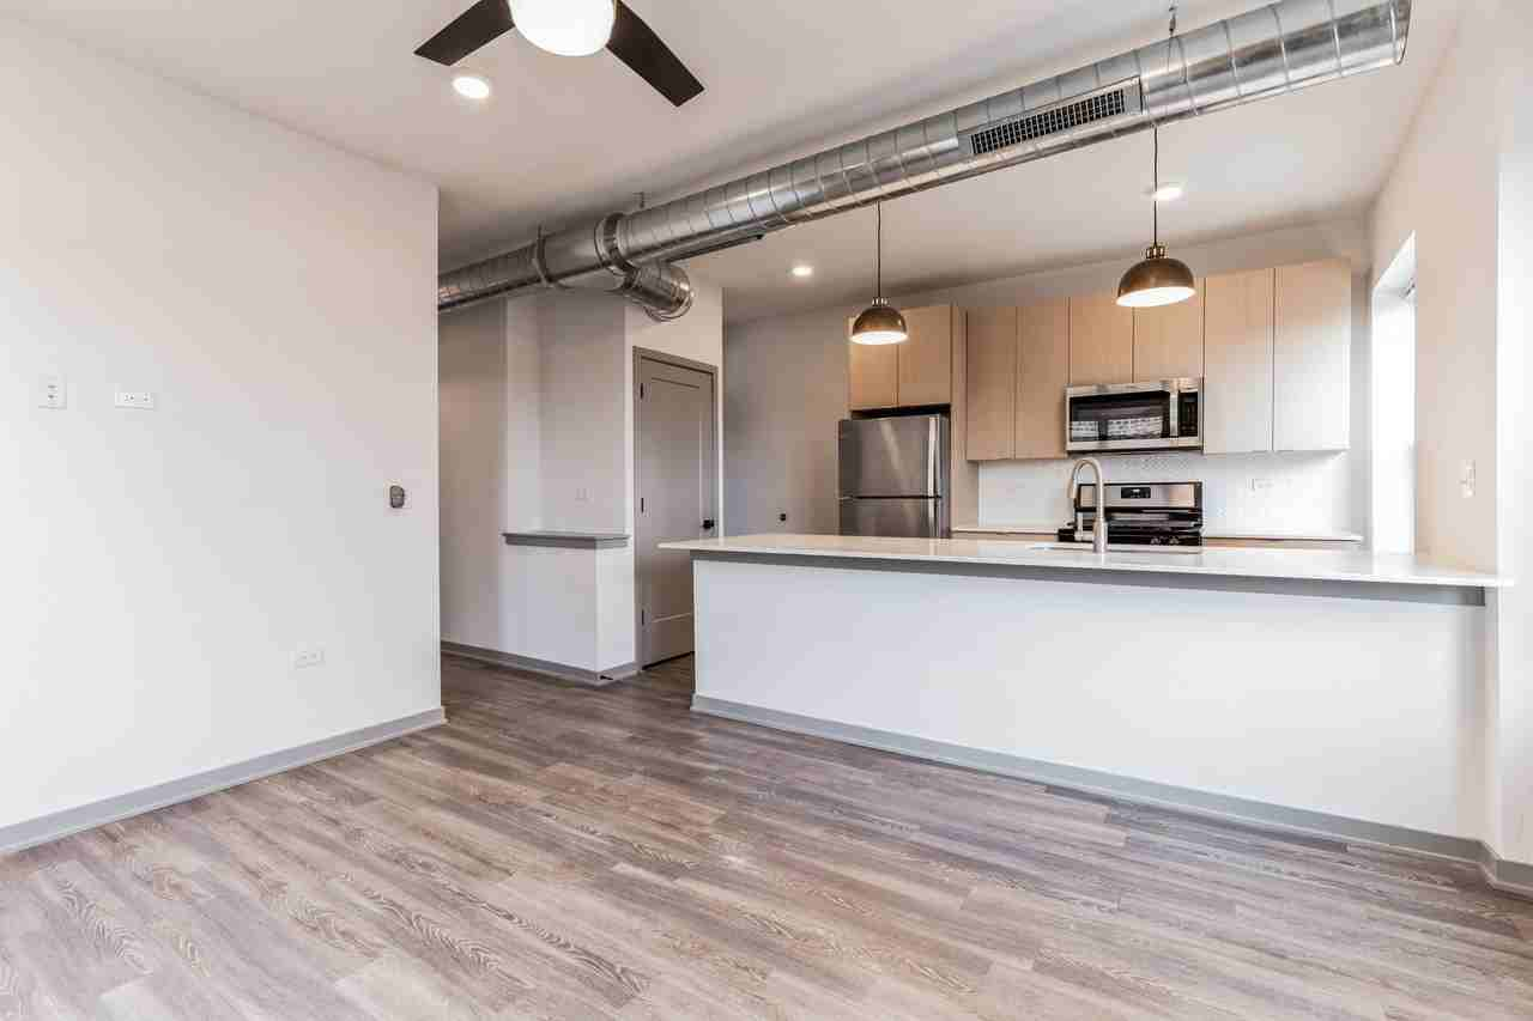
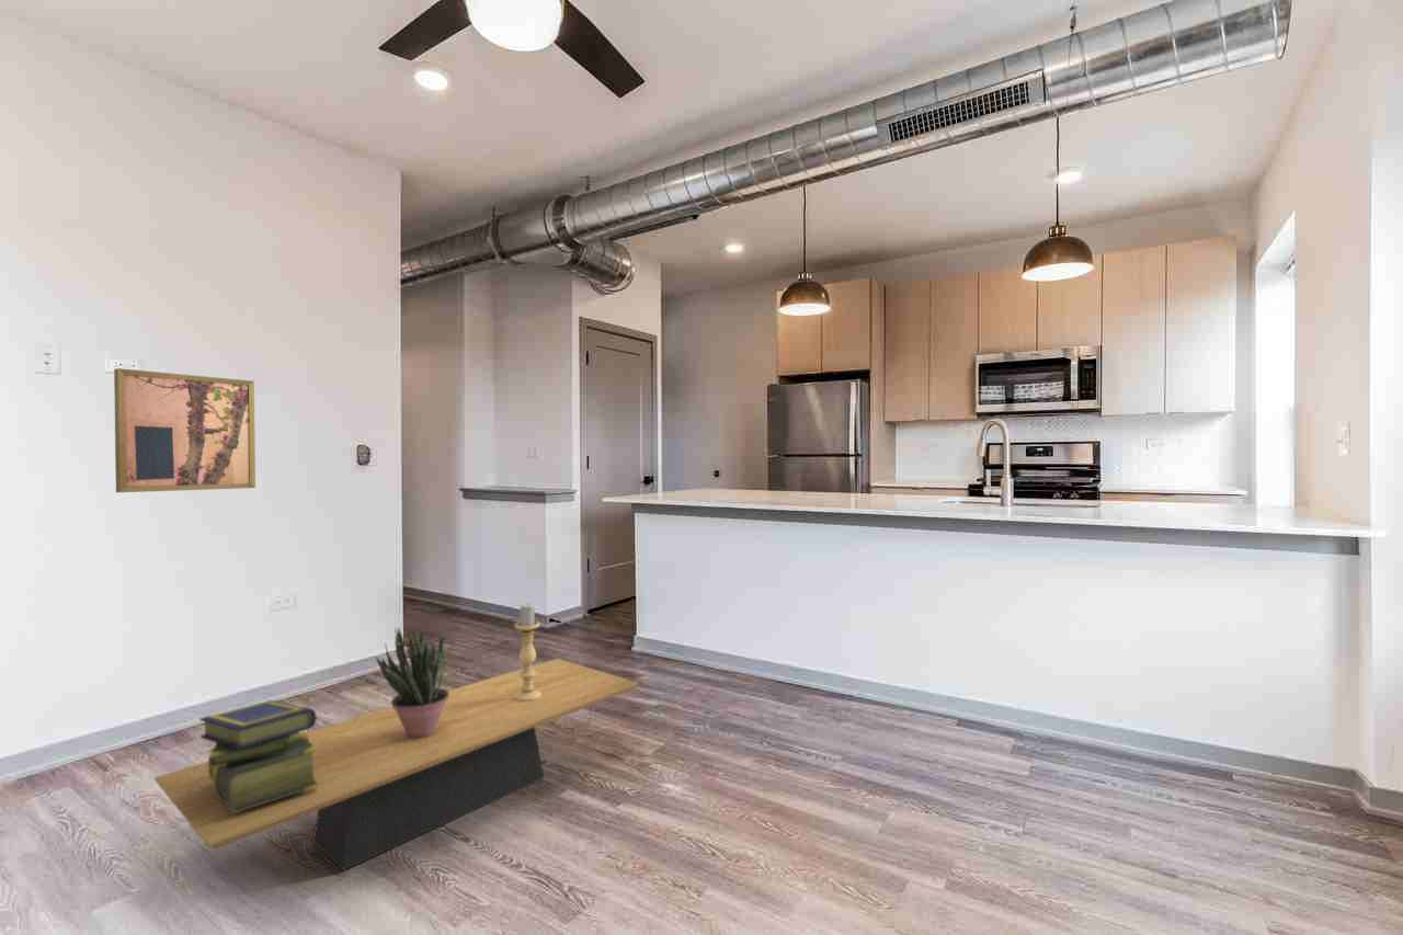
+ wall art [113,367,256,493]
+ candle holder [514,603,541,702]
+ coffee table [153,658,639,871]
+ stack of books [199,699,319,812]
+ potted plant [375,623,449,739]
